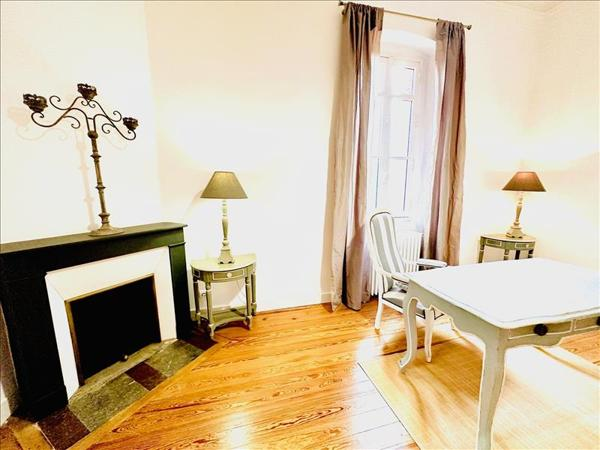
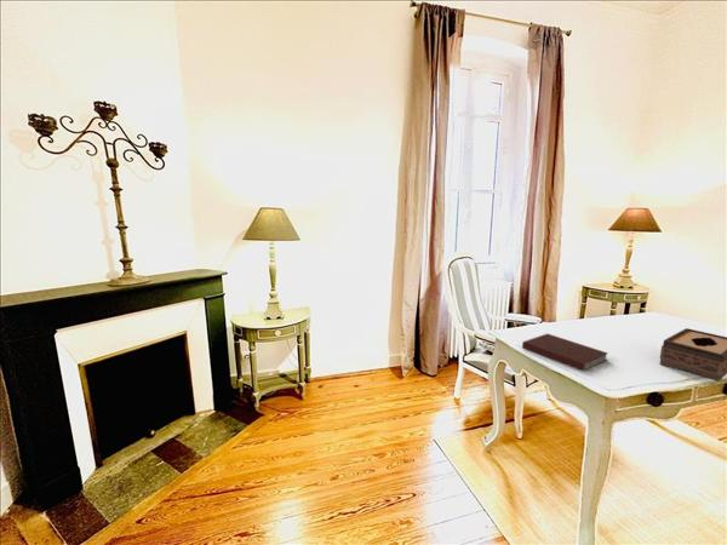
+ tissue box [658,327,727,383]
+ notebook [521,333,609,372]
